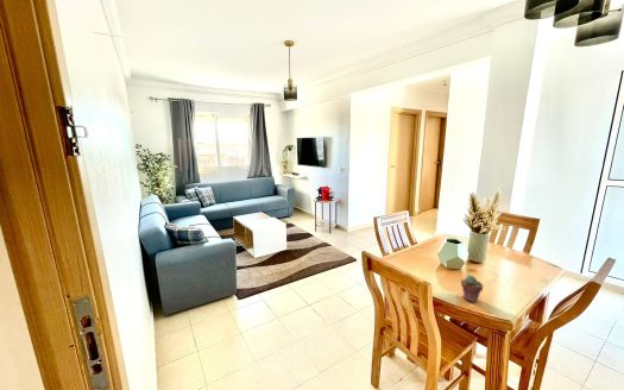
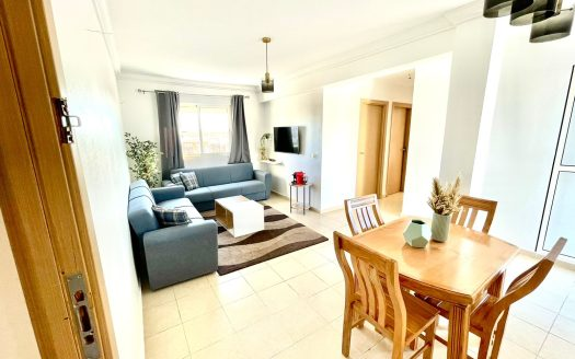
- potted succulent [460,273,484,304]
